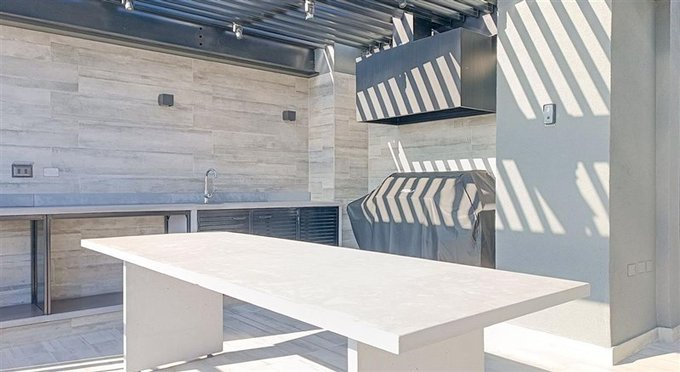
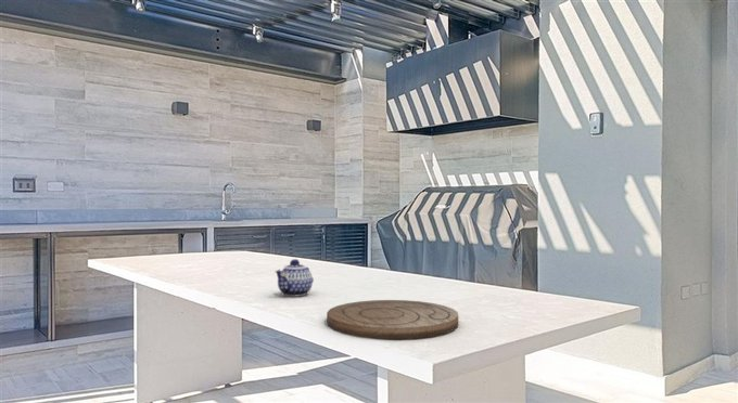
+ cutting board [326,299,459,340]
+ teapot [275,258,315,297]
